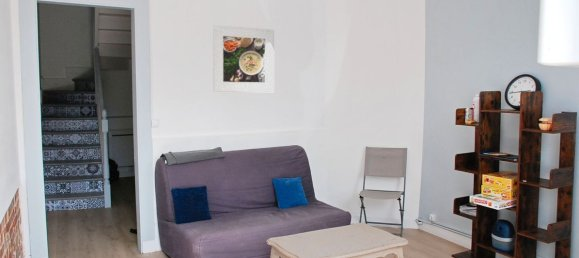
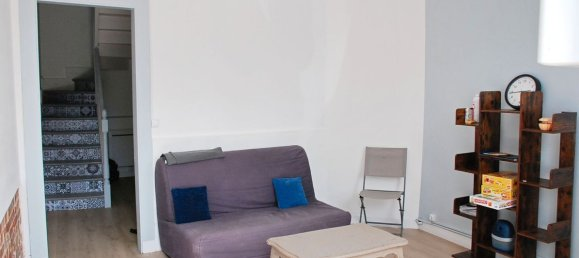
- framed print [212,24,275,93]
